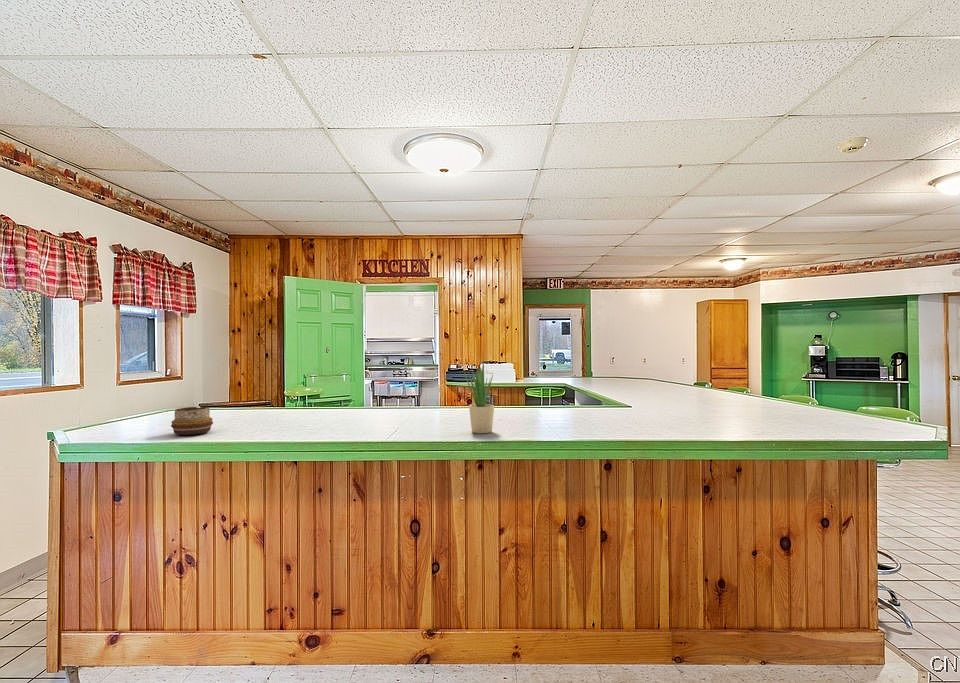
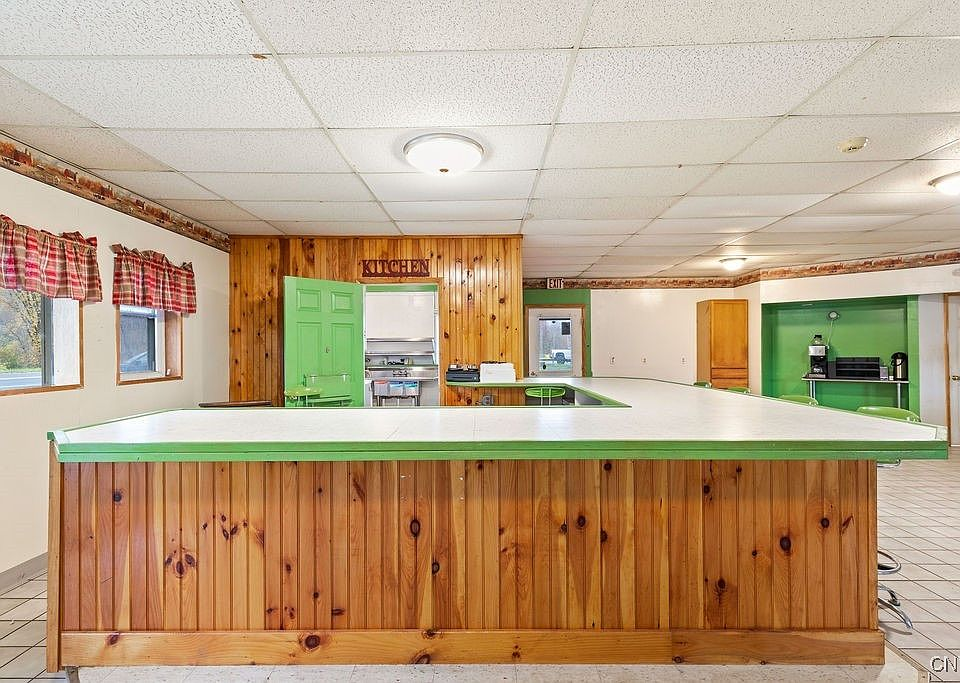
- decorative bowl [170,406,214,436]
- potted plant [463,358,495,434]
